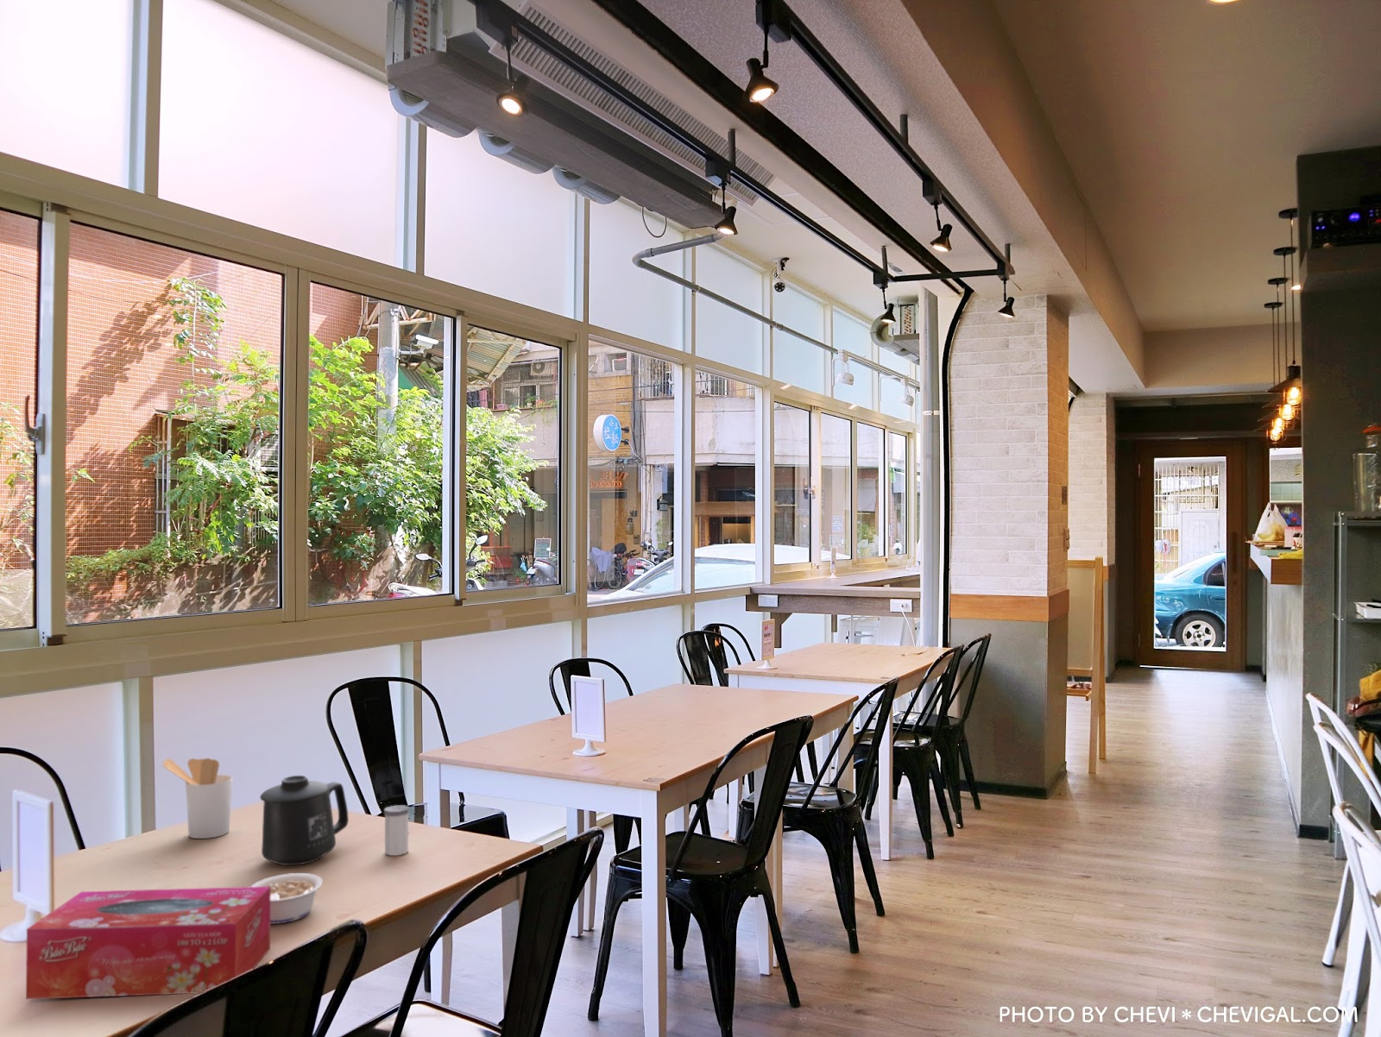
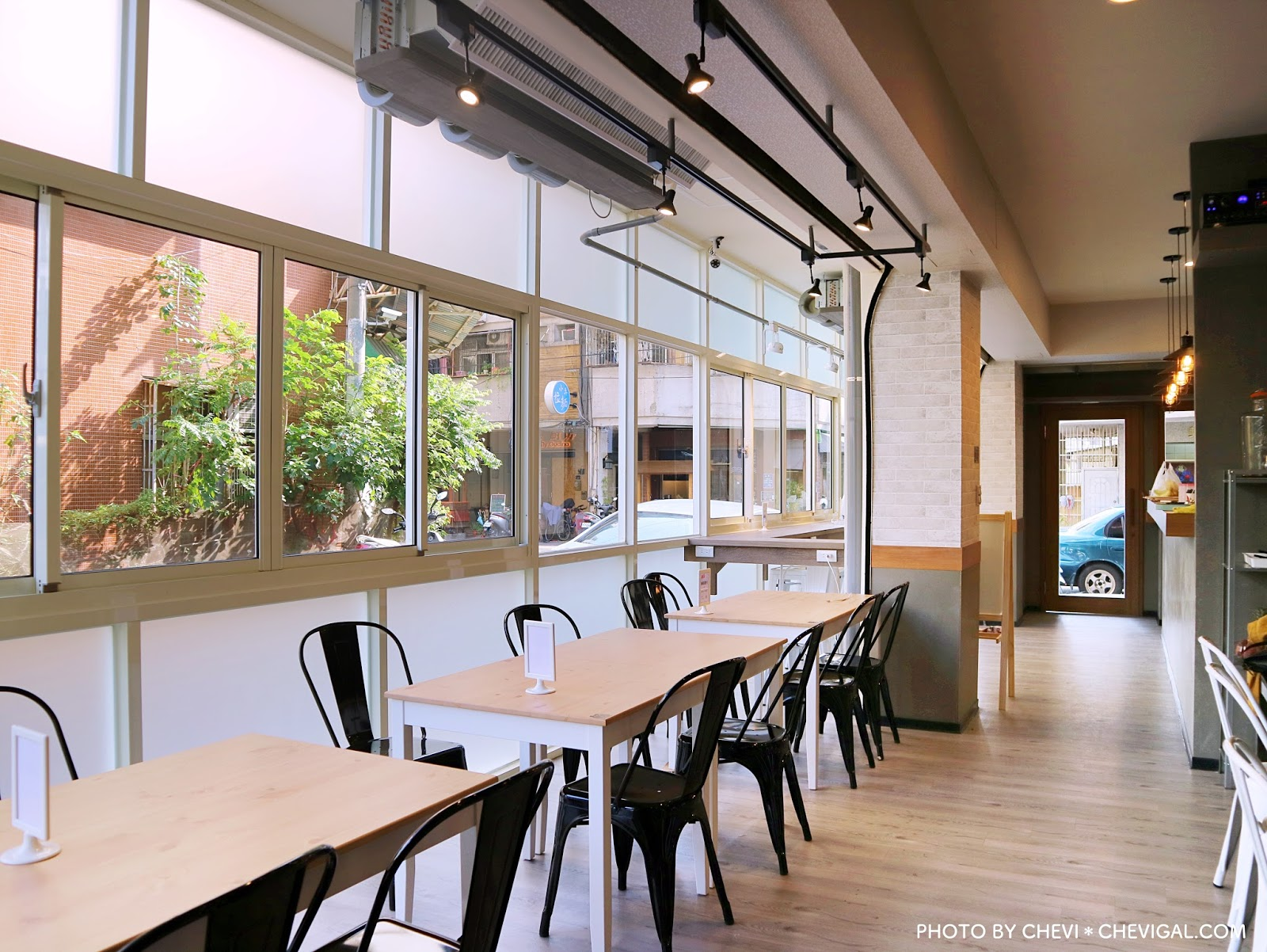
- legume [249,873,324,925]
- tissue box [25,886,271,1000]
- salt shaker [384,804,411,856]
- utensil holder [160,757,234,840]
- mug [259,774,350,866]
